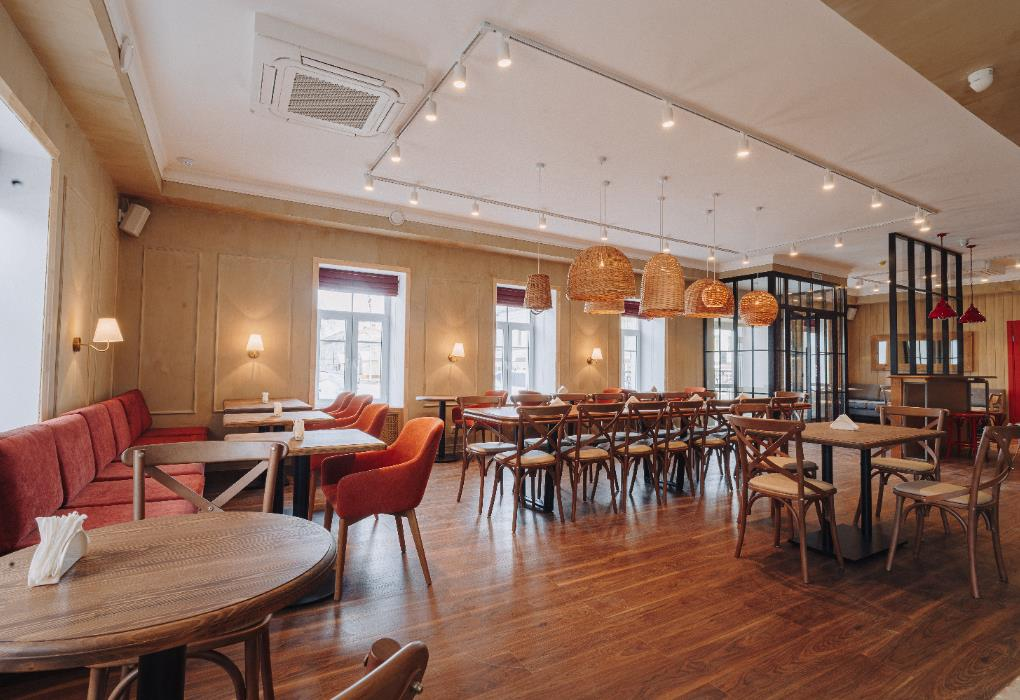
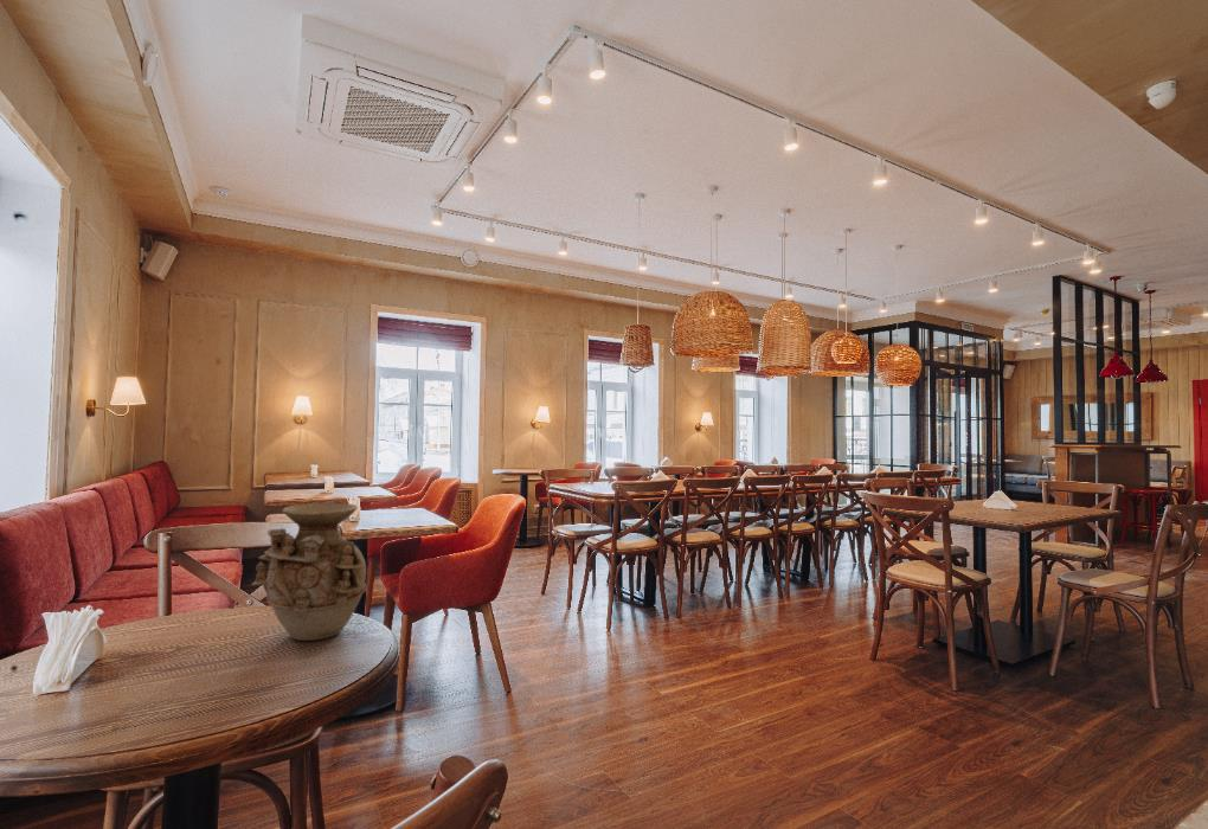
+ vase [250,502,368,642]
